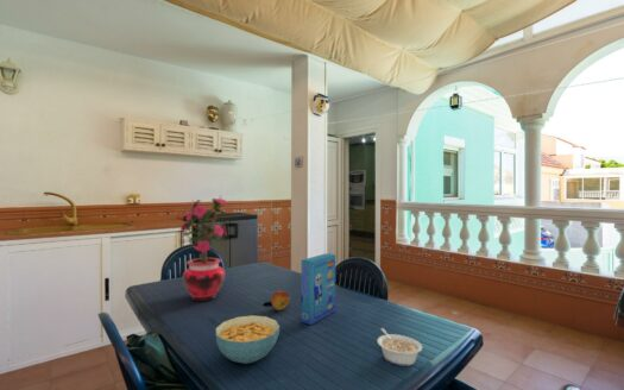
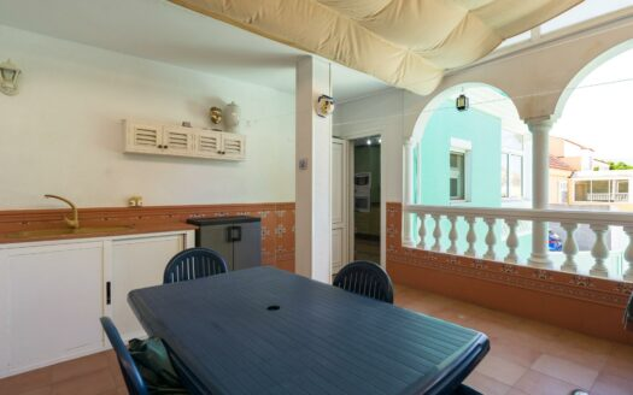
- fruit [270,290,291,312]
- legume [376,327,423,367]
- cereal box [300,252,336,326]
- cereal bowl [214,314,281,365]
- potted flower [172,195,228,302]
